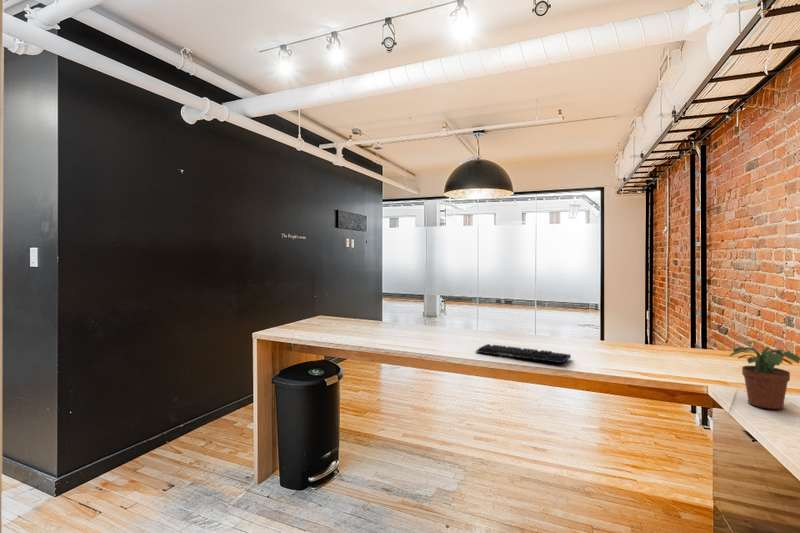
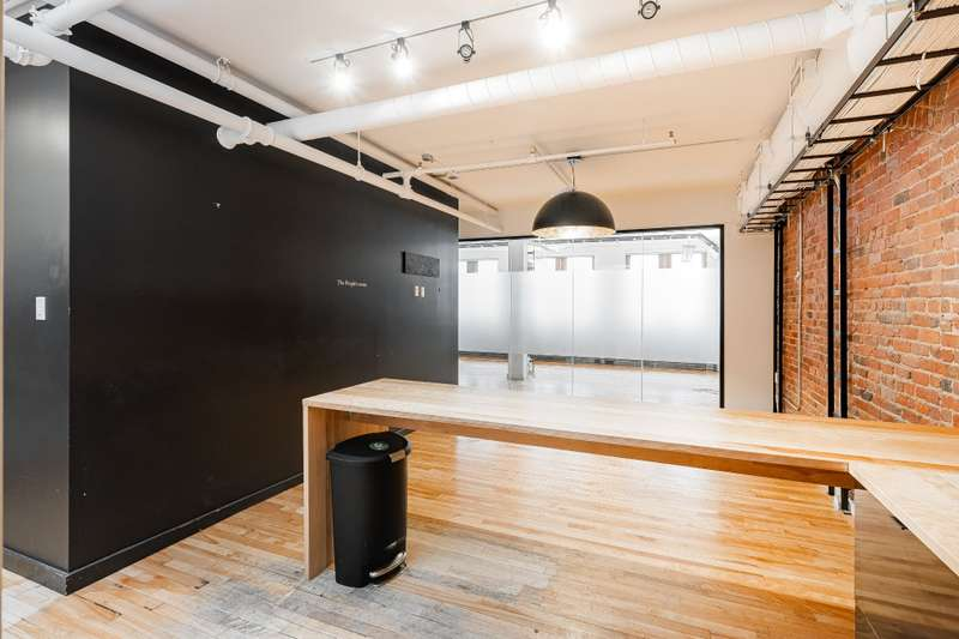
- potted plant [728,346,800,410]
- keyboard [475,343,572,364]
